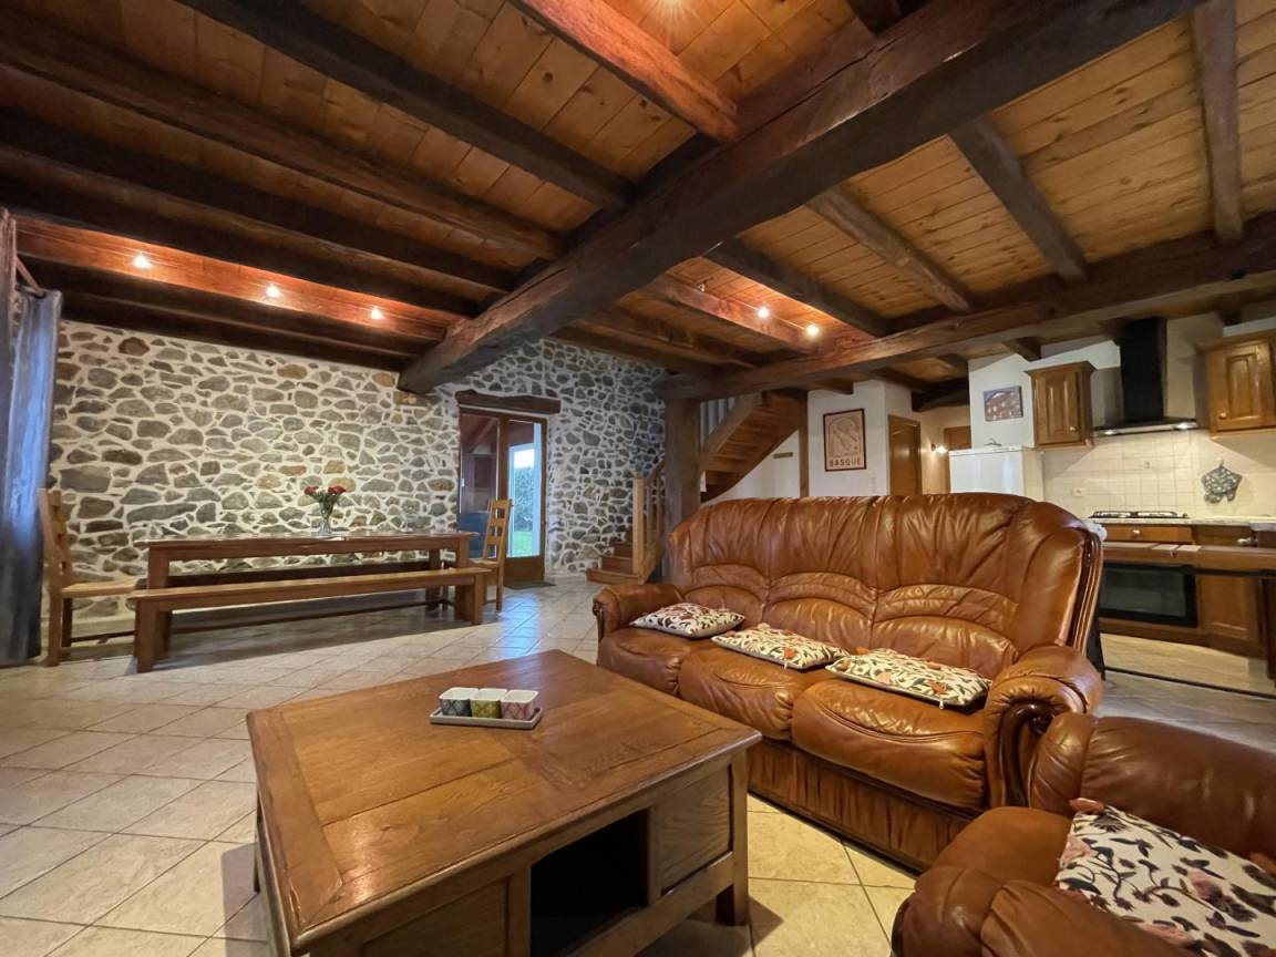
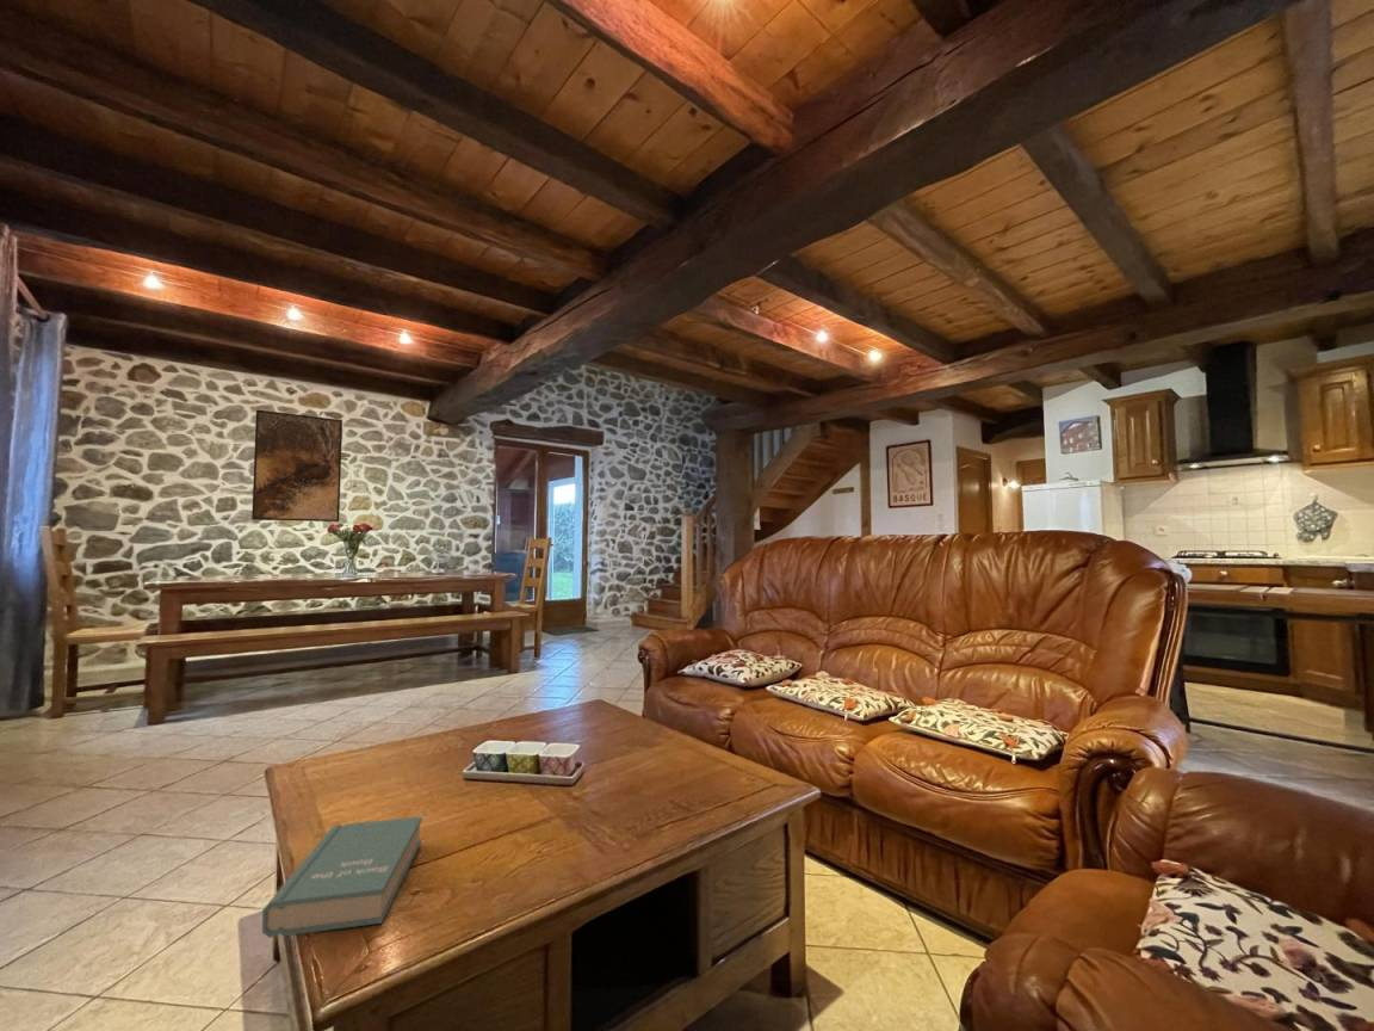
+ book [261,815,423,939]
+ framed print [250,408,344,523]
